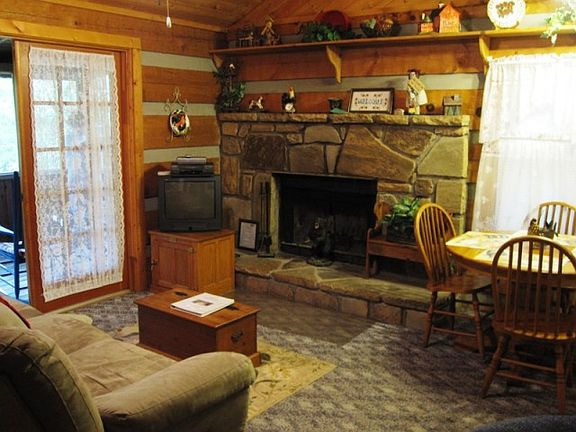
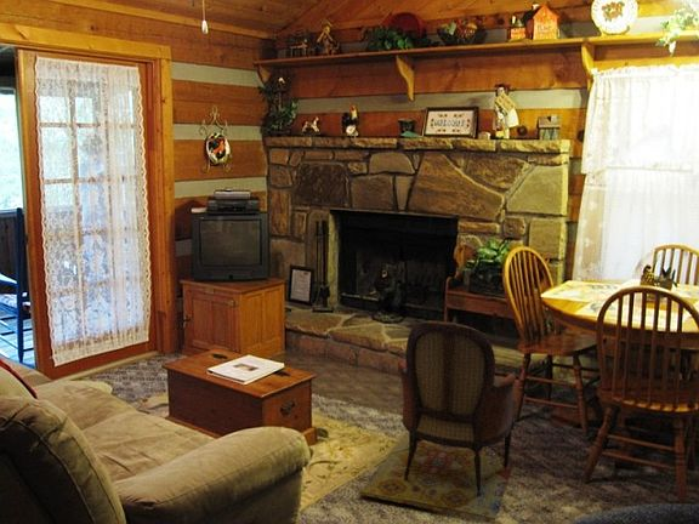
+ armchair [357,320,518,524]
